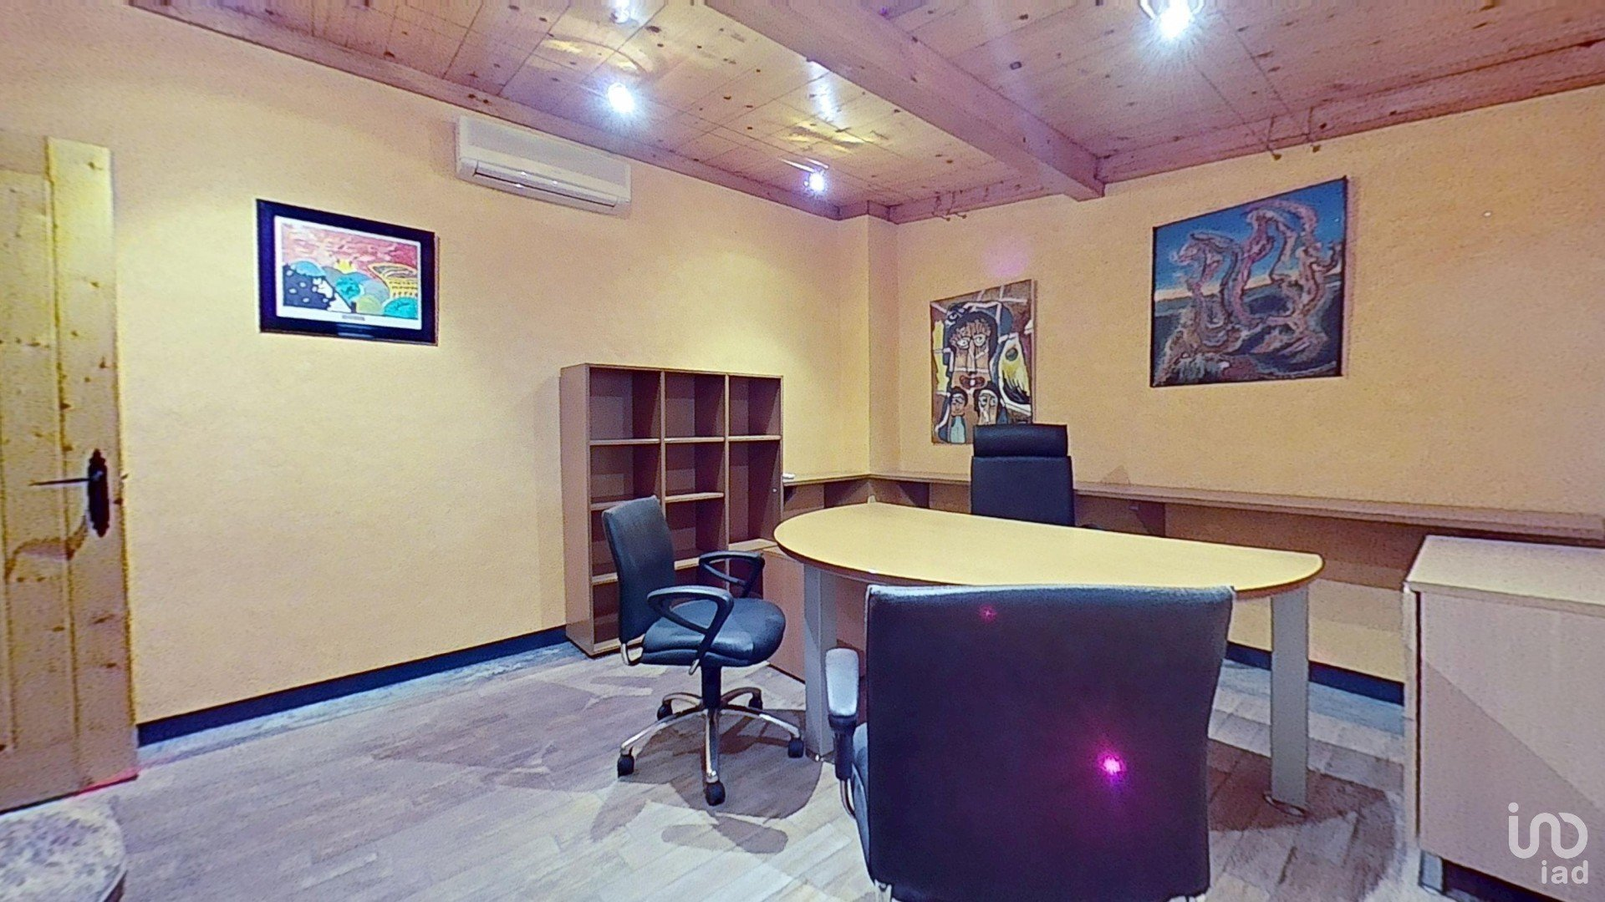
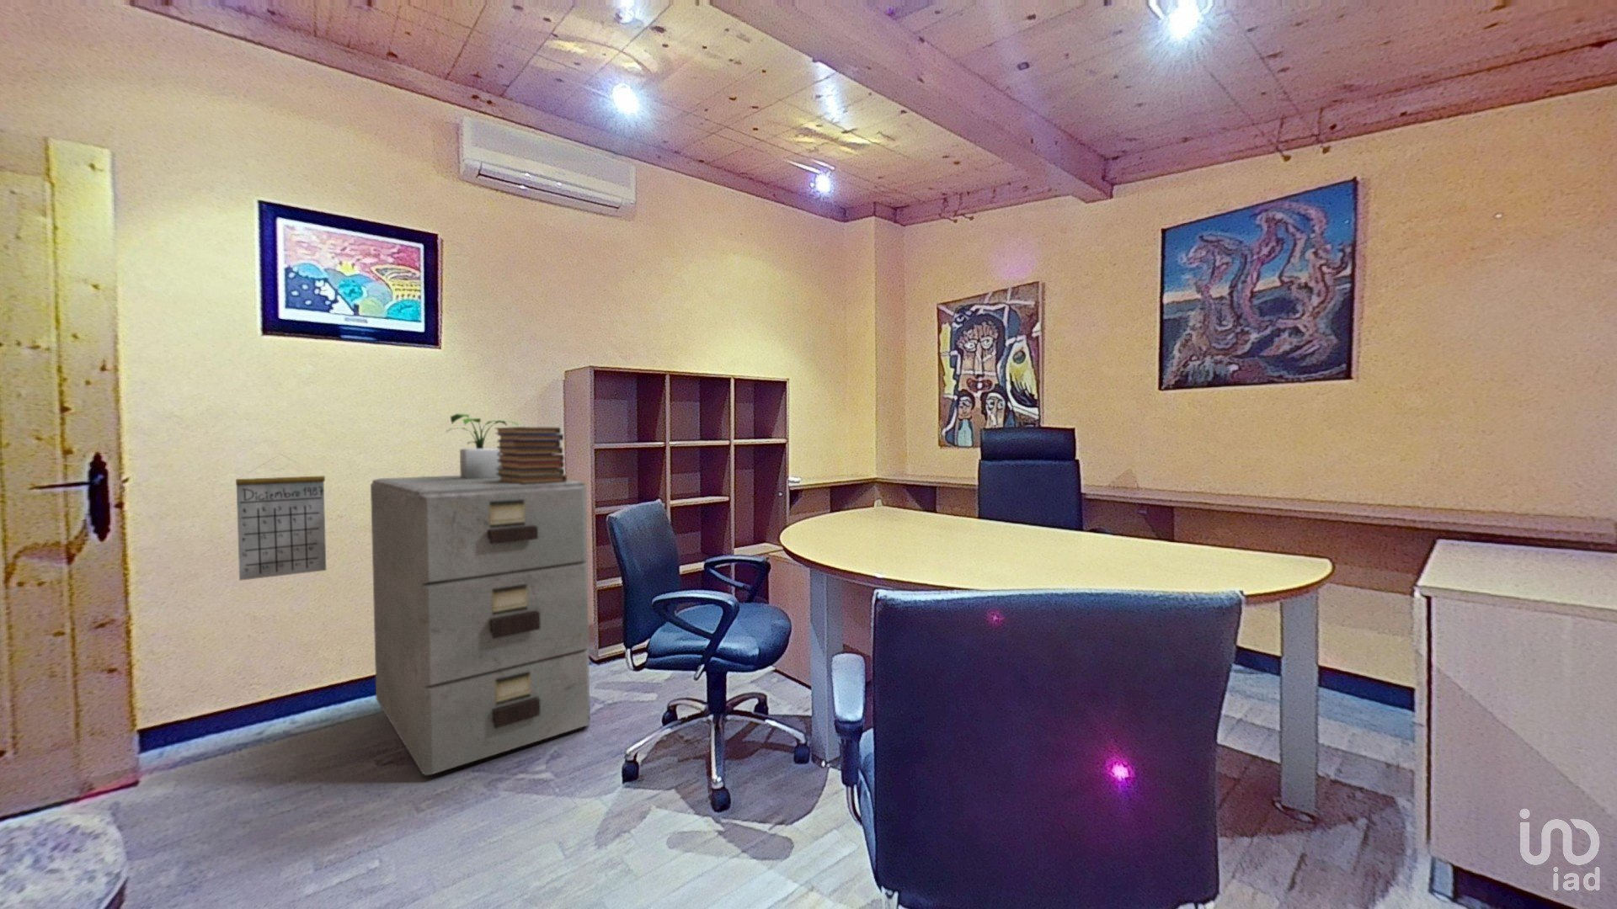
+ calendar [235,454,327,582]
+ filing cabinet [370,475,591,776]
+ book stack [494,426,568,484]
+ potted plant [444,413,520,478]
